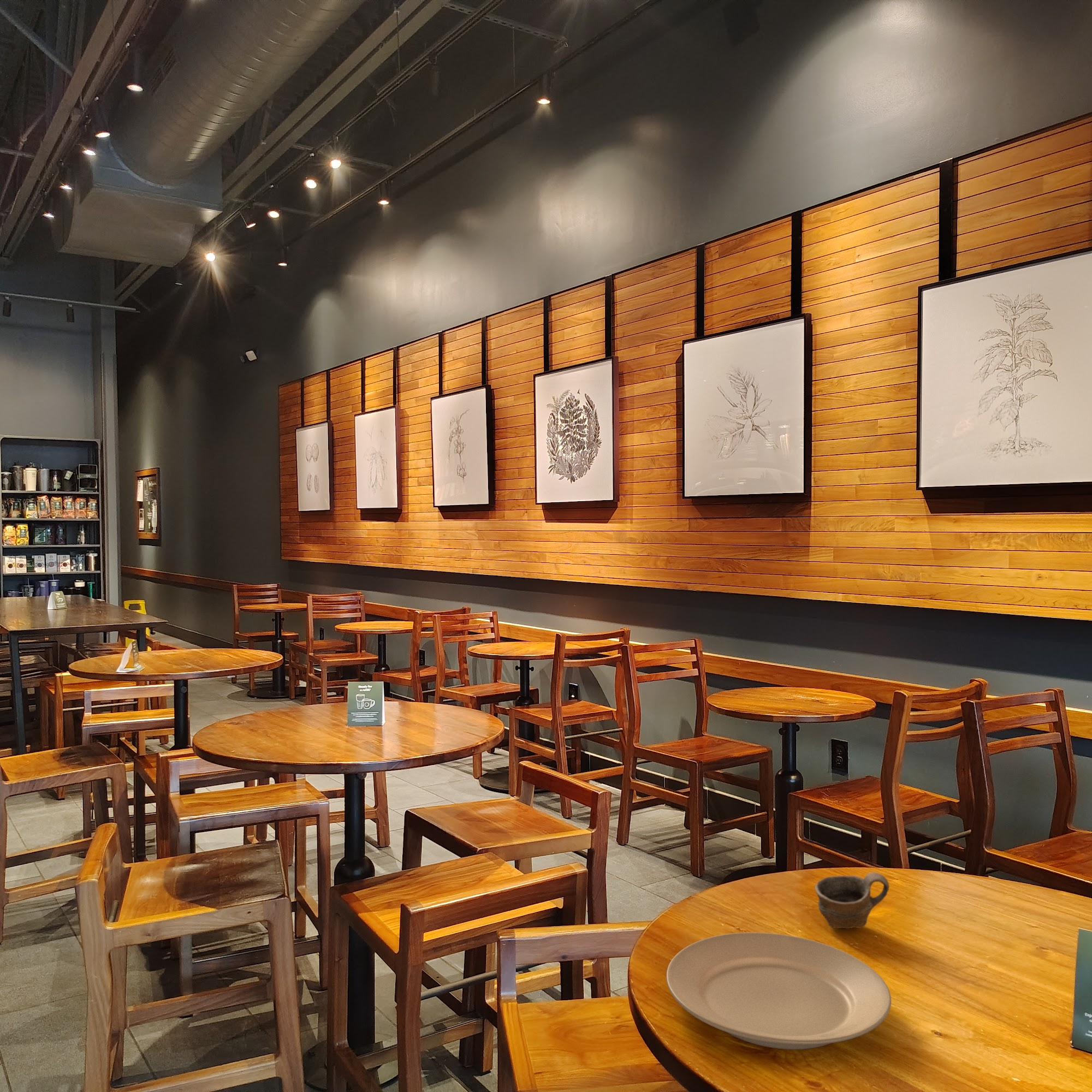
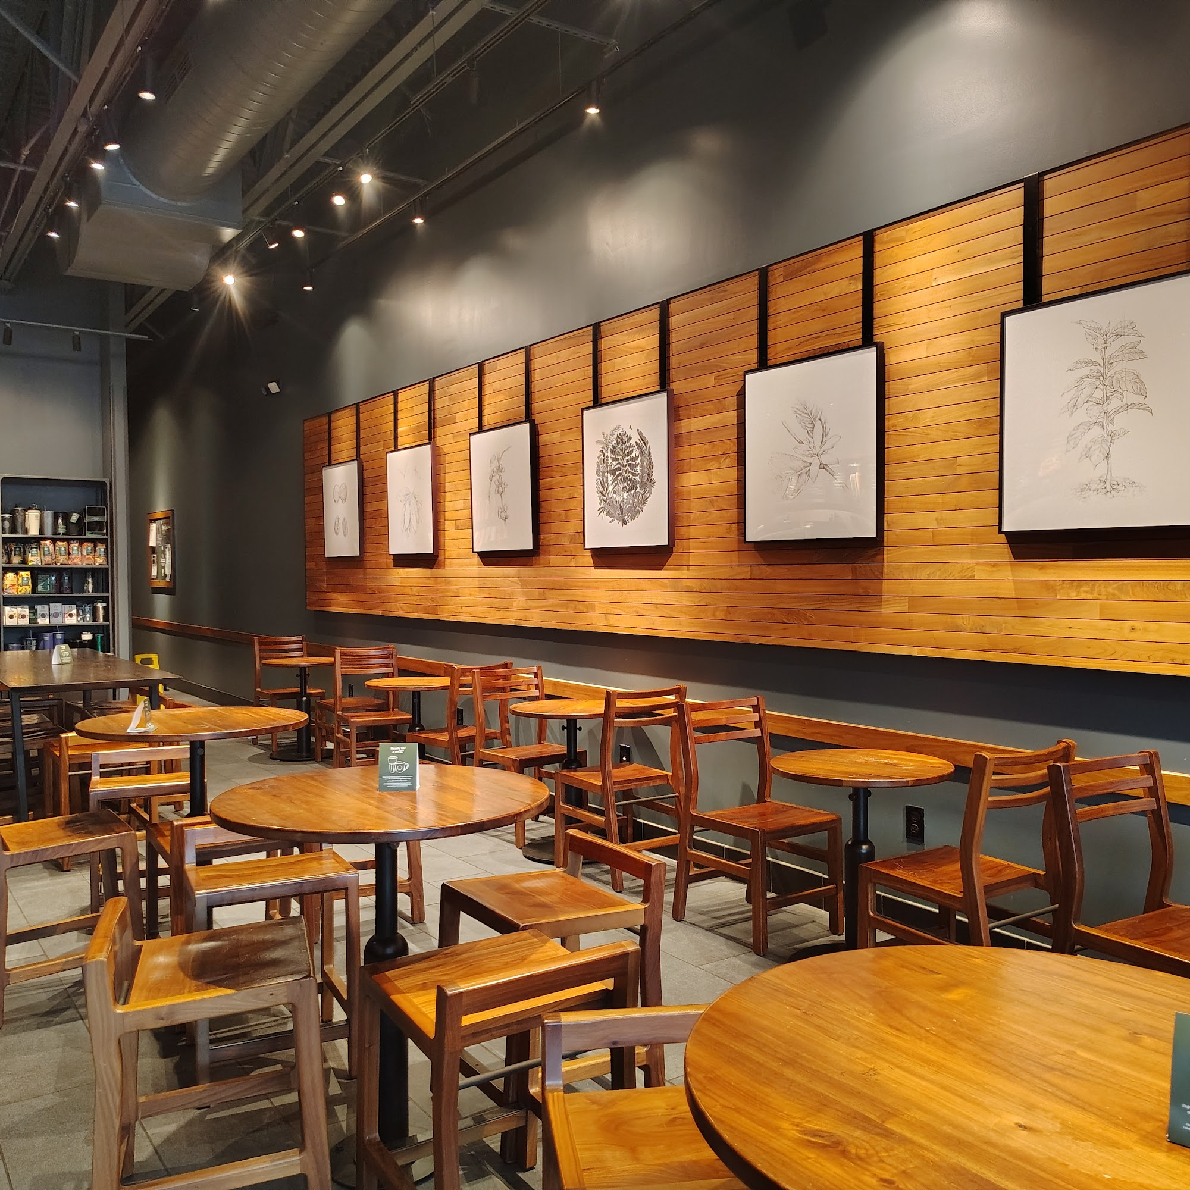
- plate [666,932,892,1050]
- cup [814,872,890,929]
